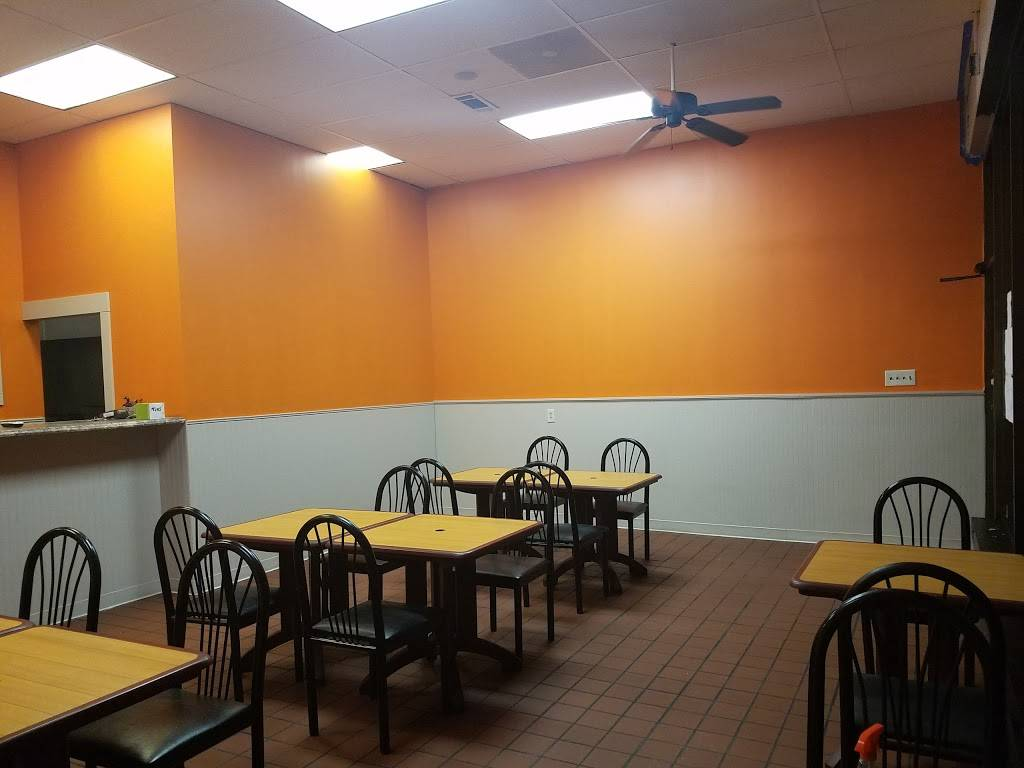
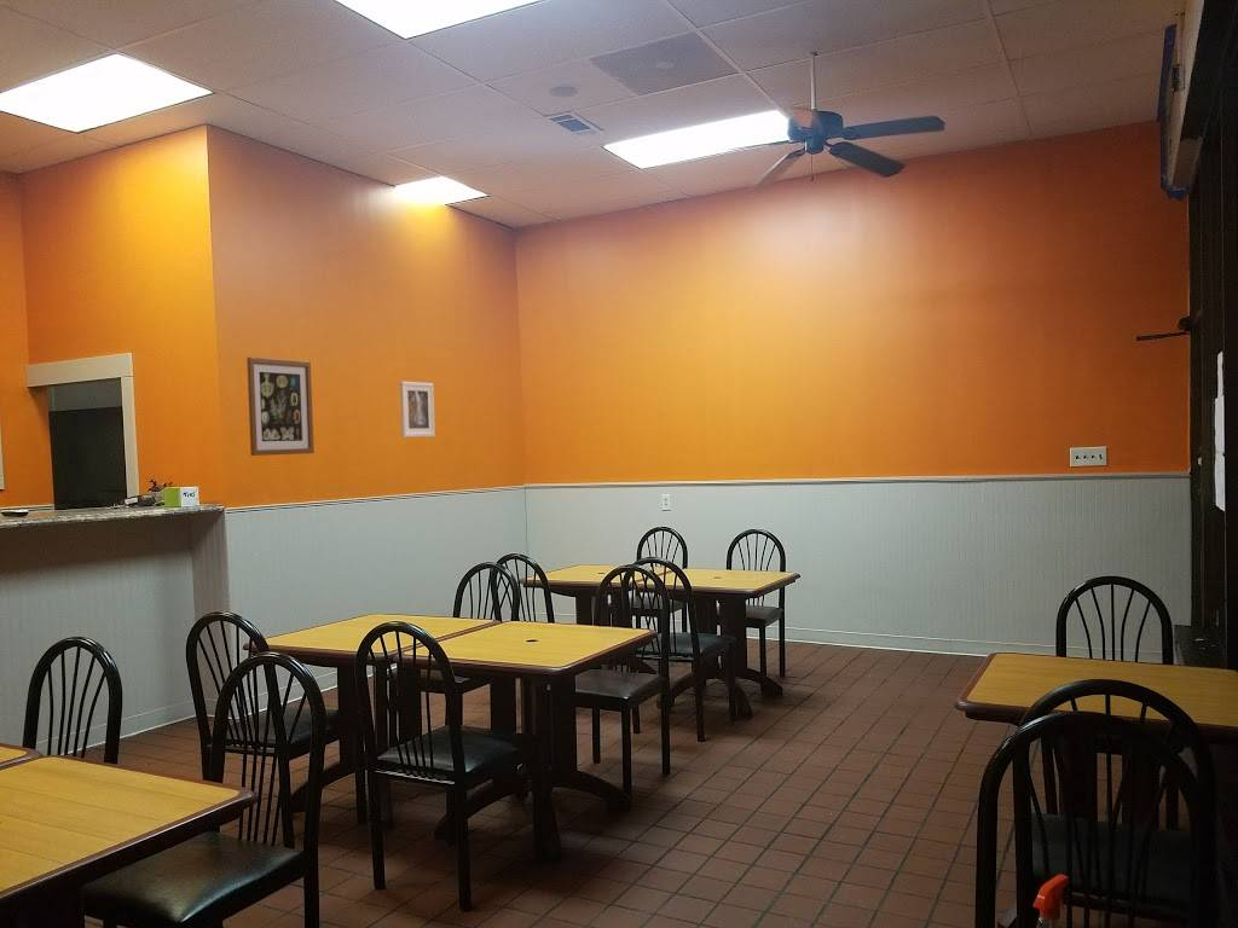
+ wall art [245,356,316,457]
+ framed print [399,381,436,439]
